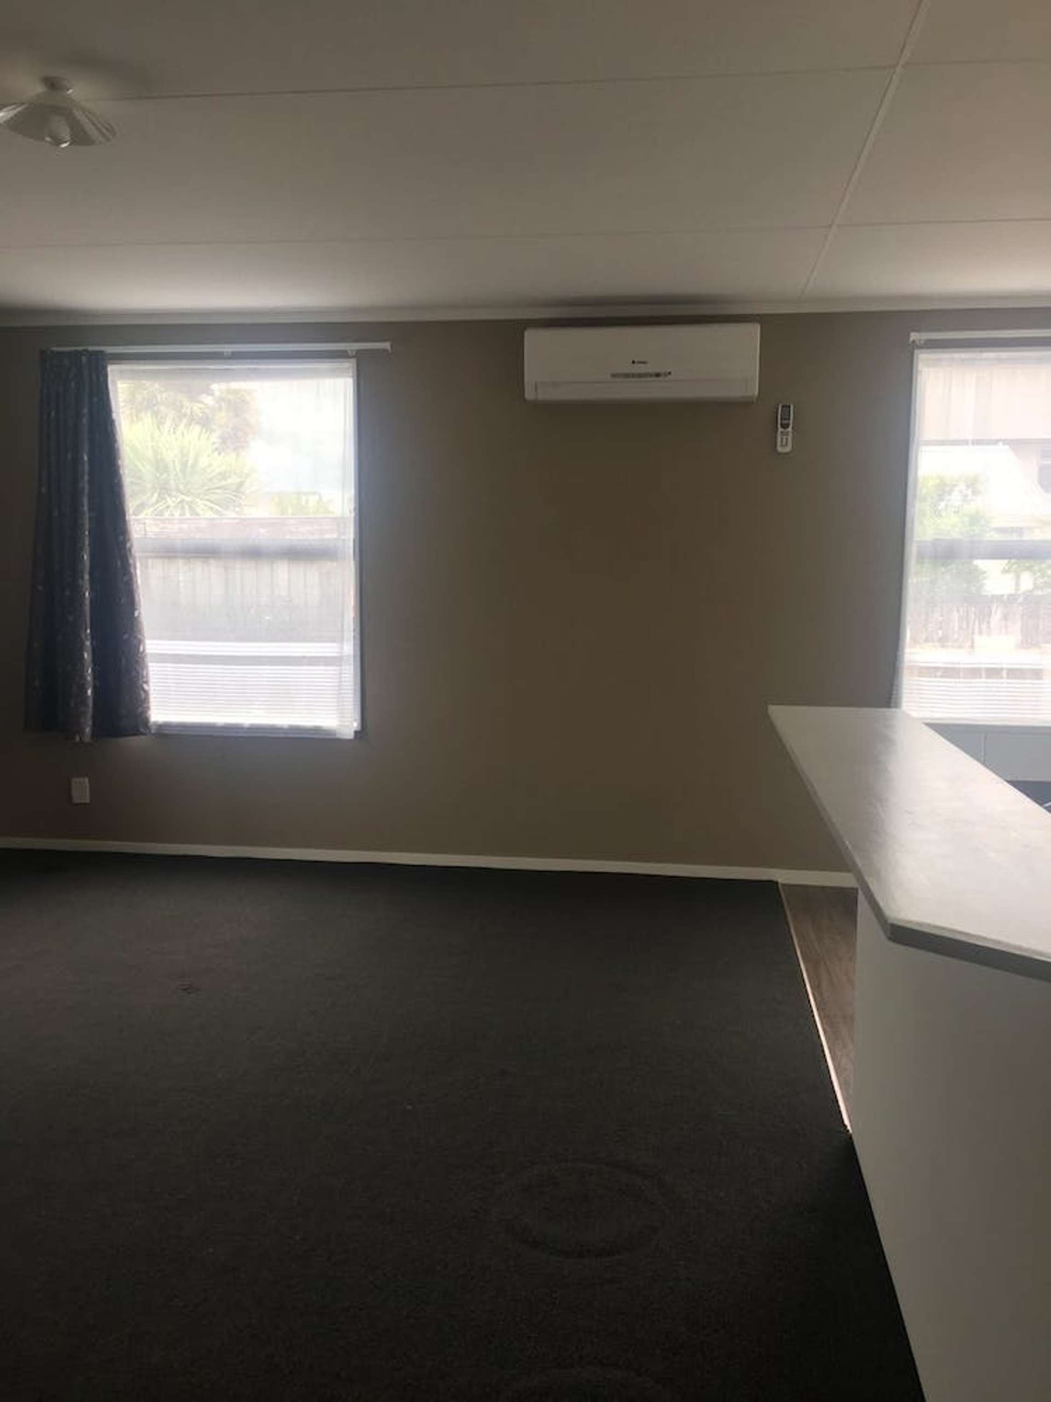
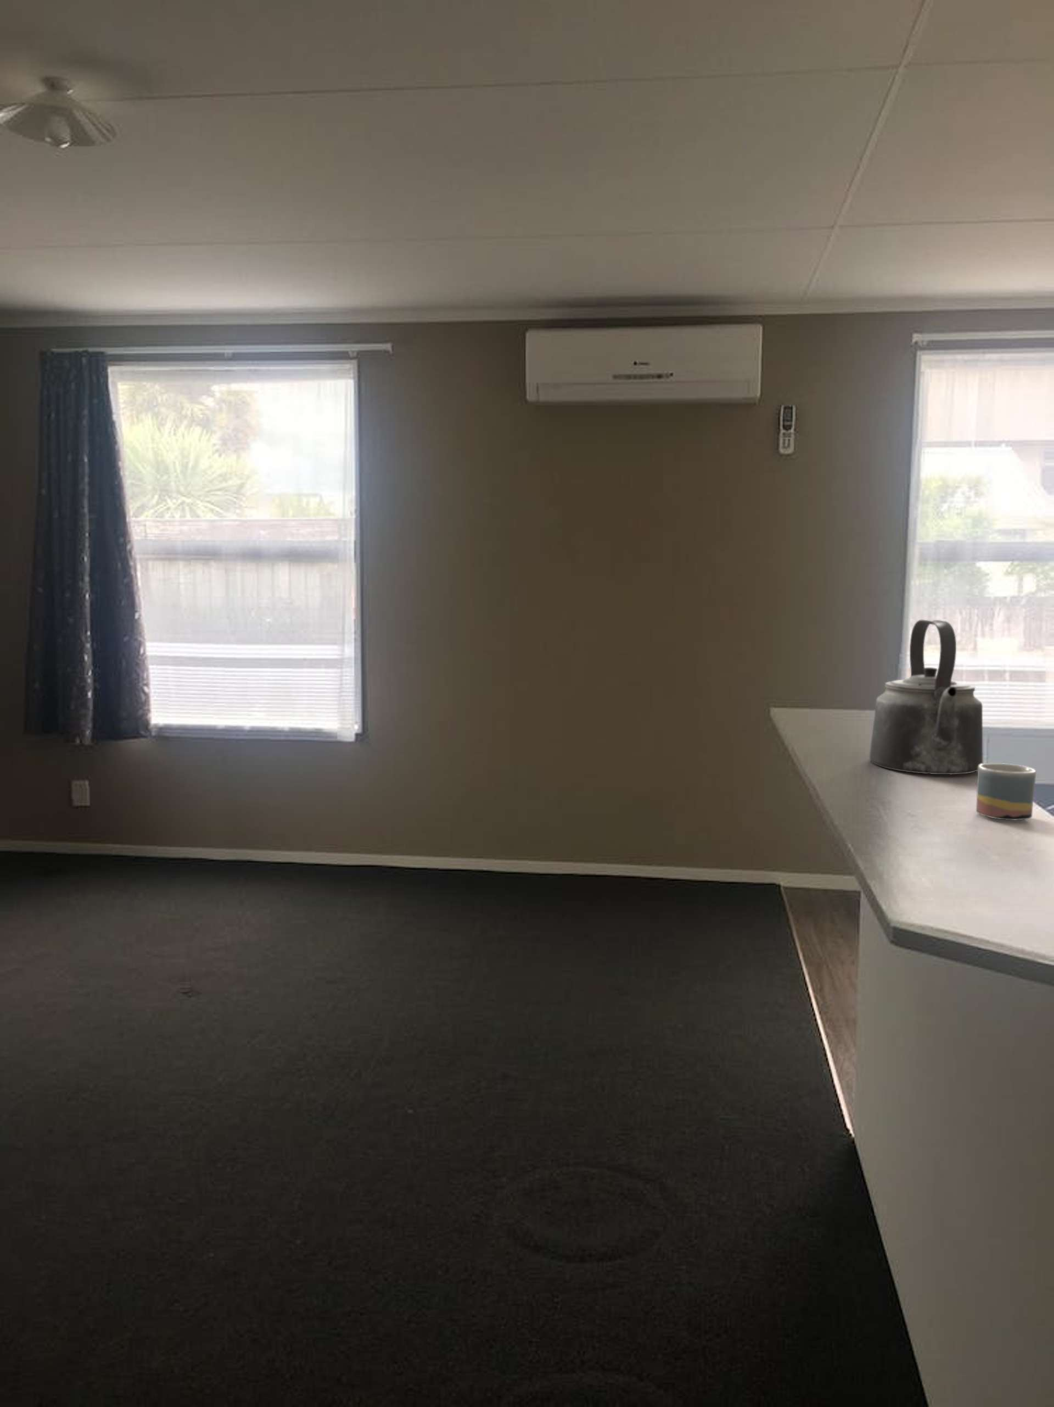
+ kettle [869,619,983,774]
+ mug [975,763,1036,821]
